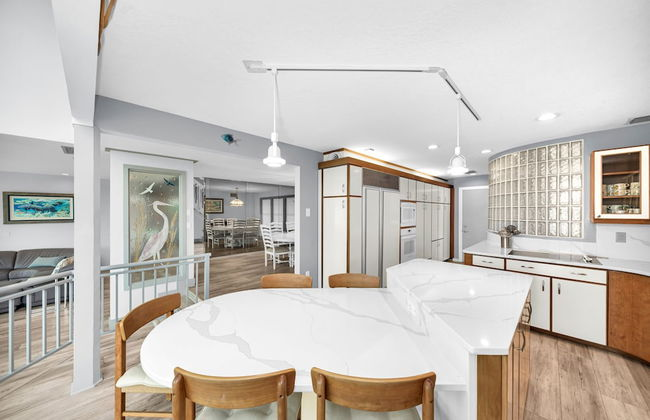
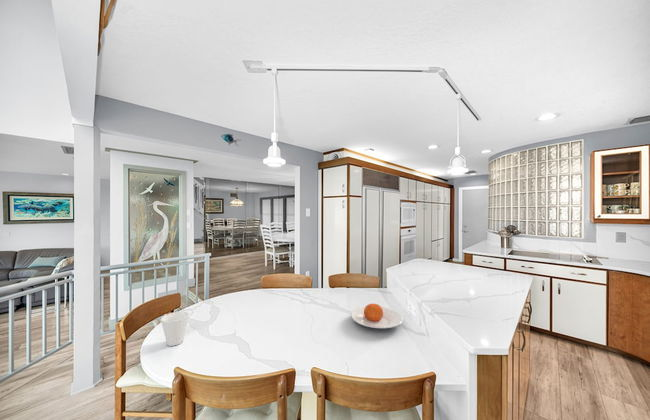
+ cup [160,310,190,347]
+ plate [350,303,404,329]
